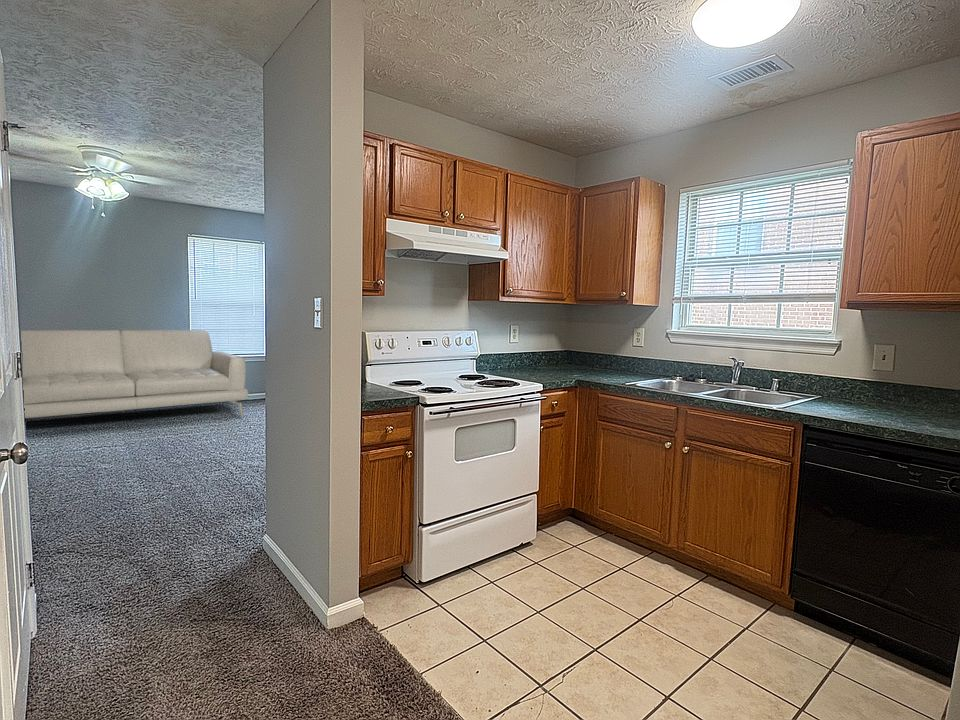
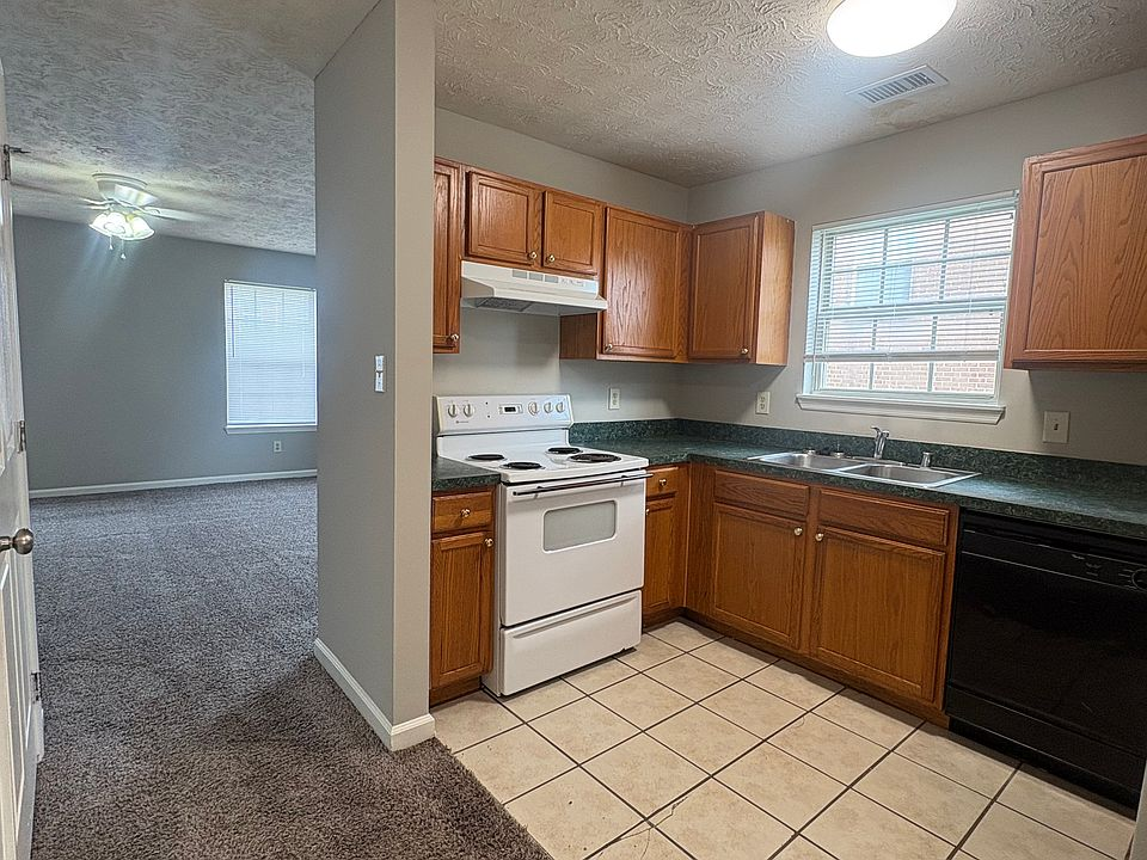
- sofa [21,329,250,419]
